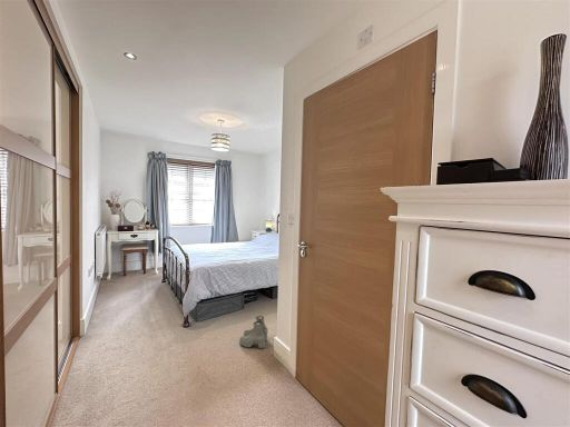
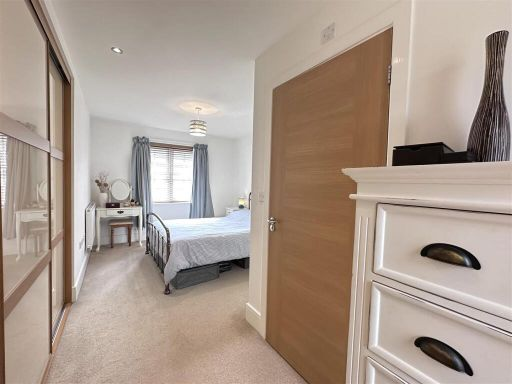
- boots [238,315,269,350]
